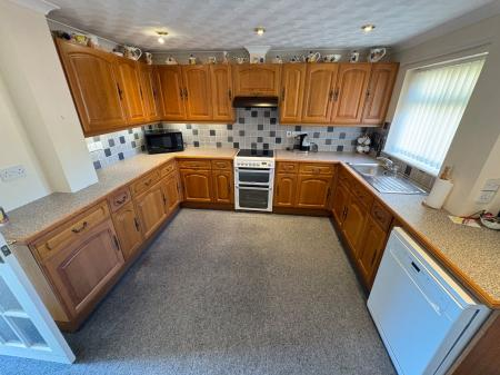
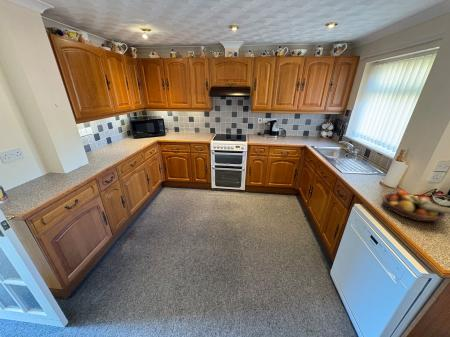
+ fruit bowl [381,189,450,222]
